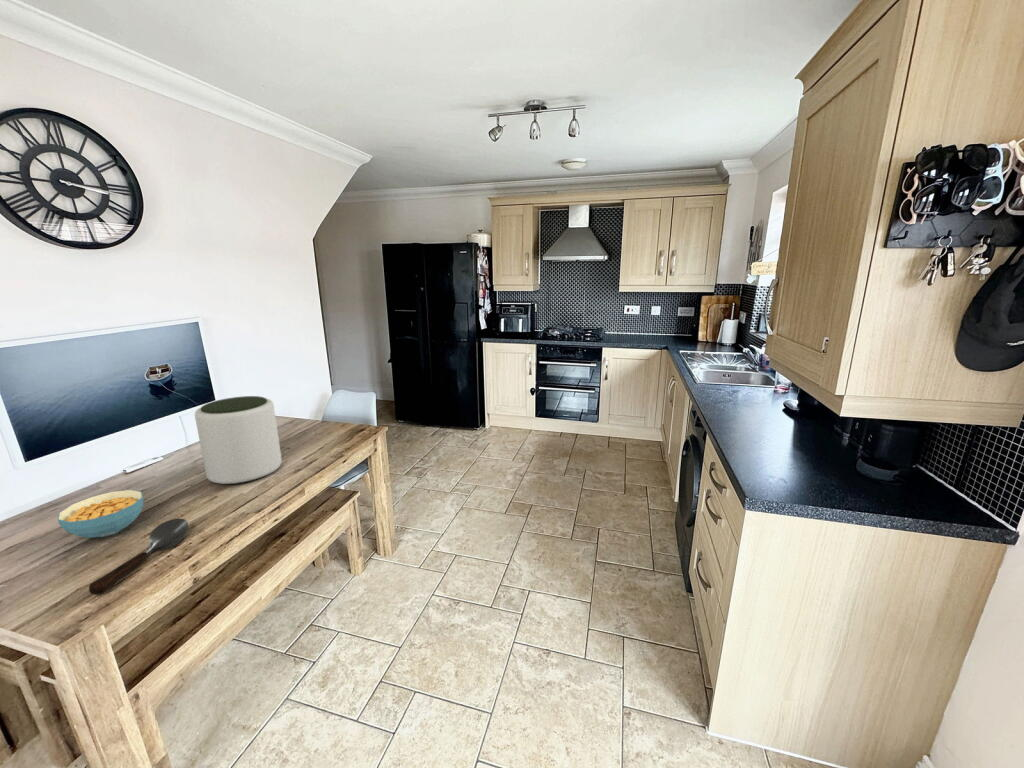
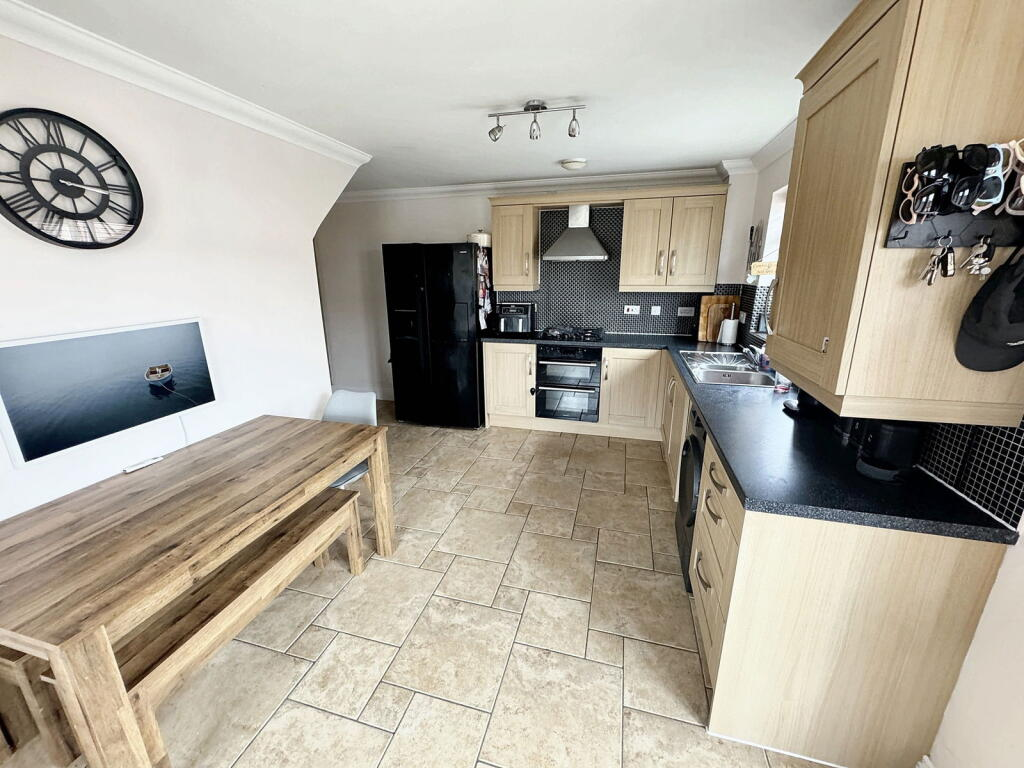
- cereal bowl [57,489,144,539]
- spoon [88,518,189,596]
- plant pot [194,395,283,485]
